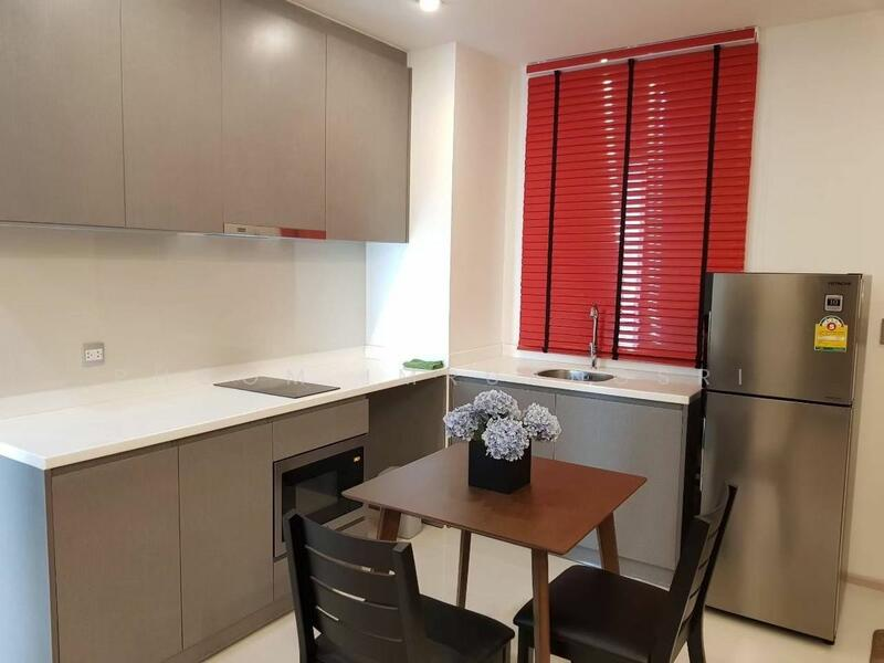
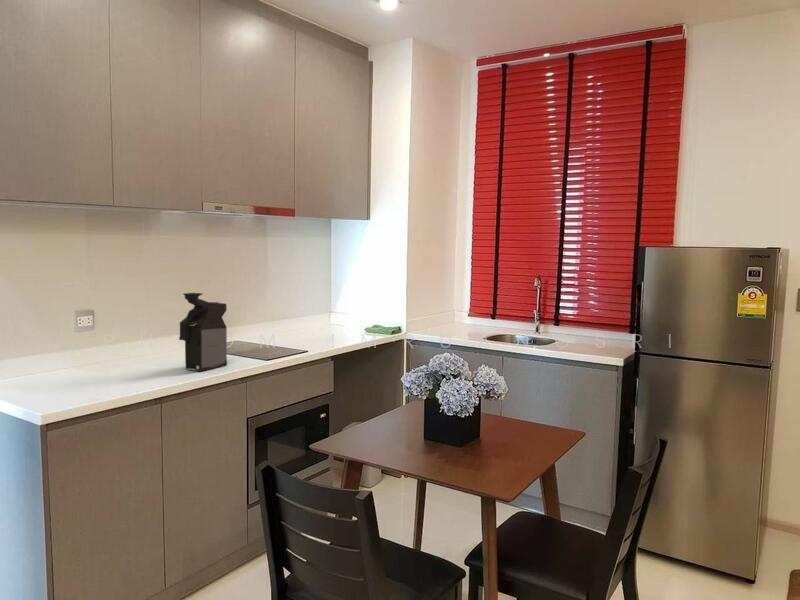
+ coffee maker [178,292,228,372]
